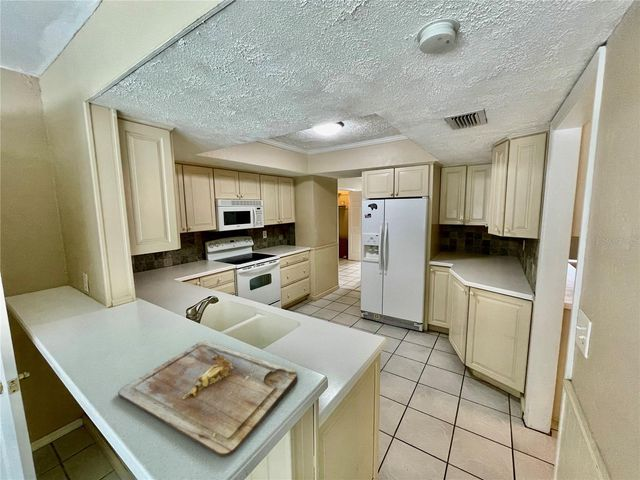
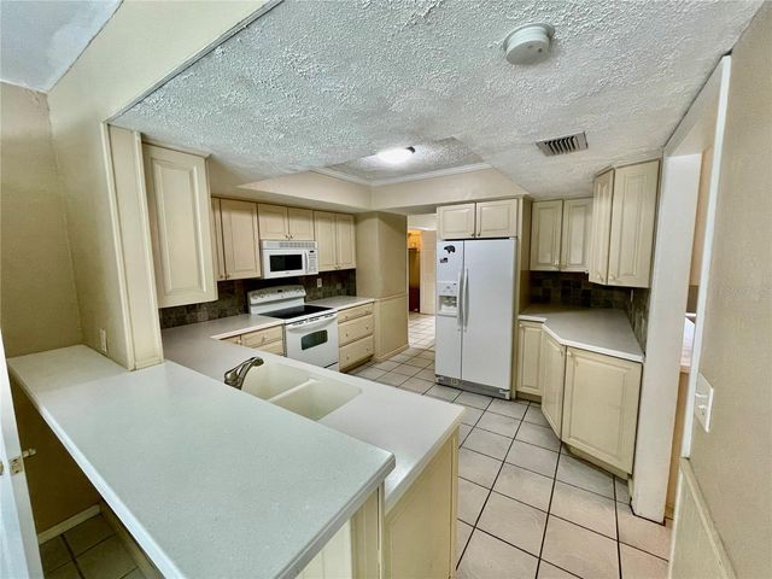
- cutting board [117,340,299,458]
